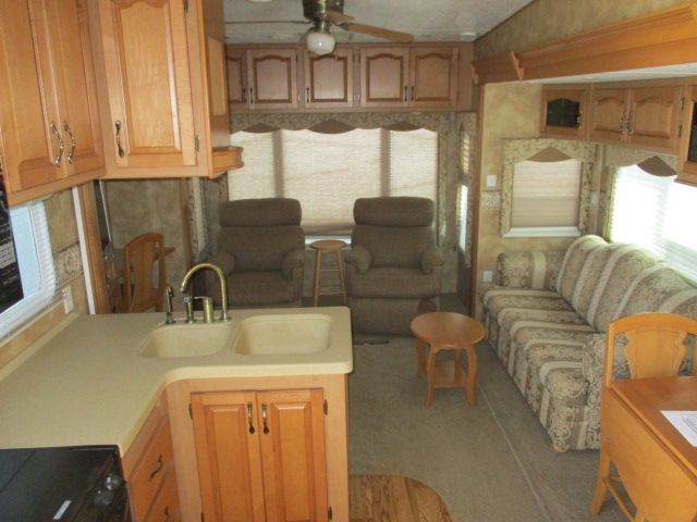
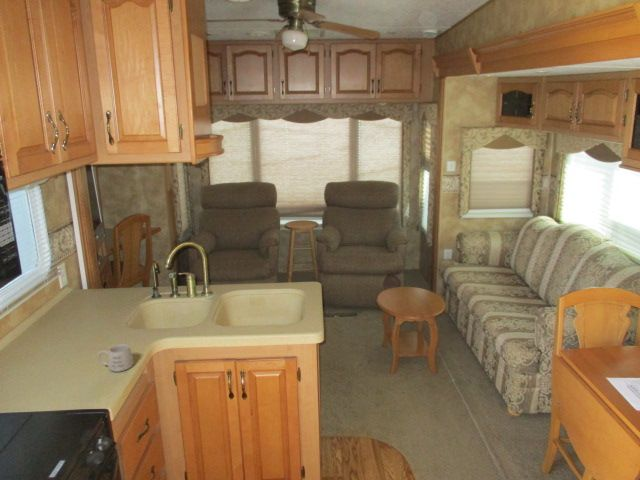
+ mug [97,343,135,373]
